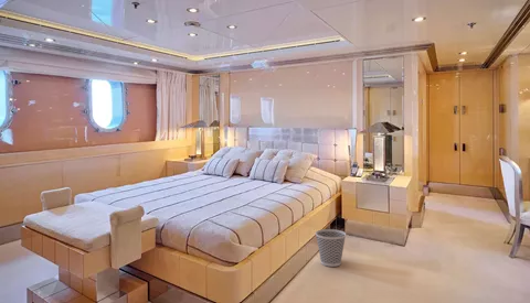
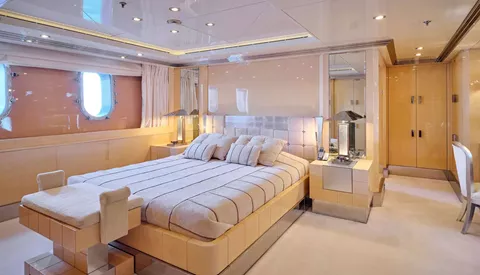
- wastebasket [315,228,347,268]
